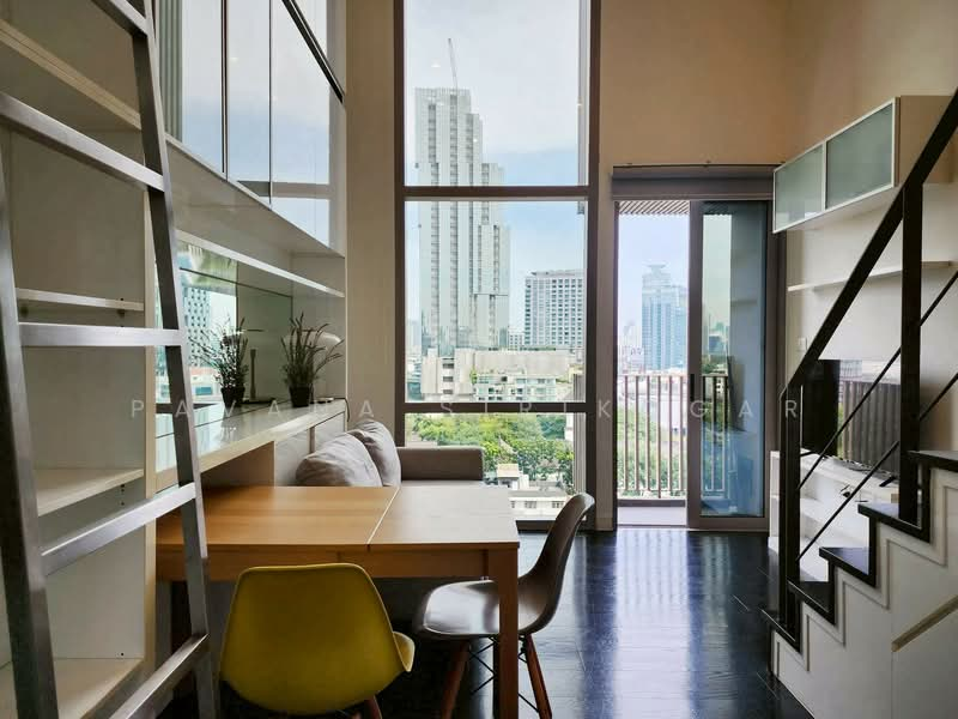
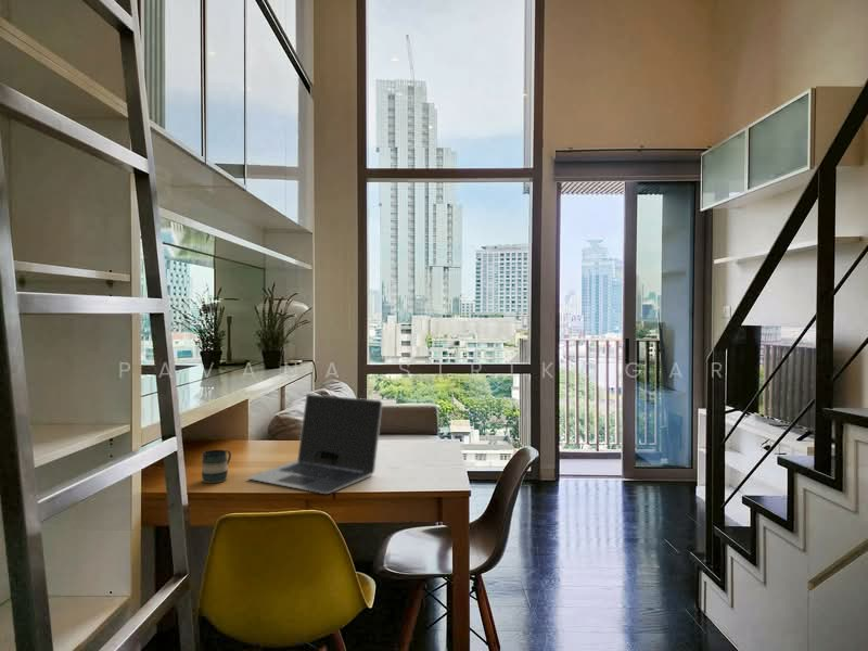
+ laptop [246,393,384,495]
+ mug [201,449,232,484]
